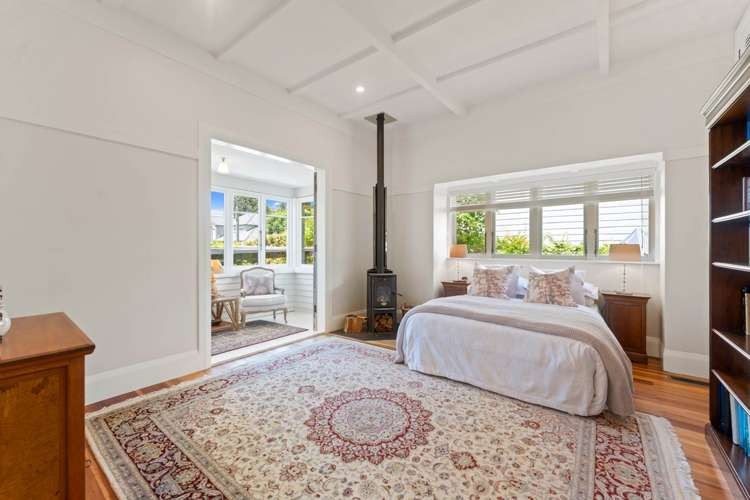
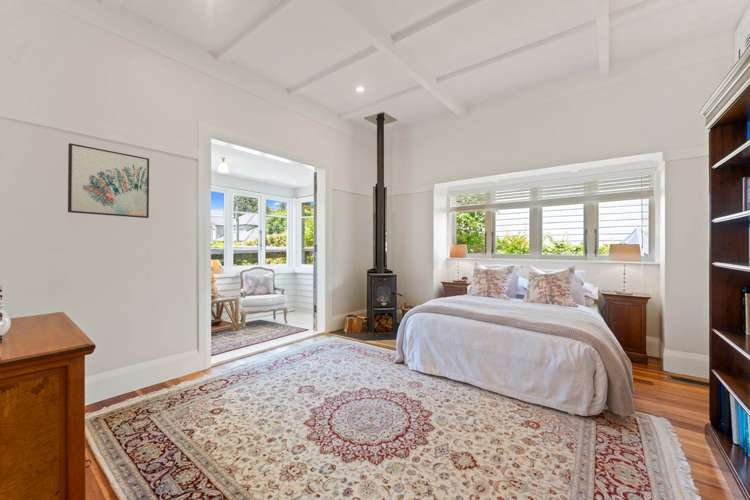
+ wall art [67,142,150,219]
